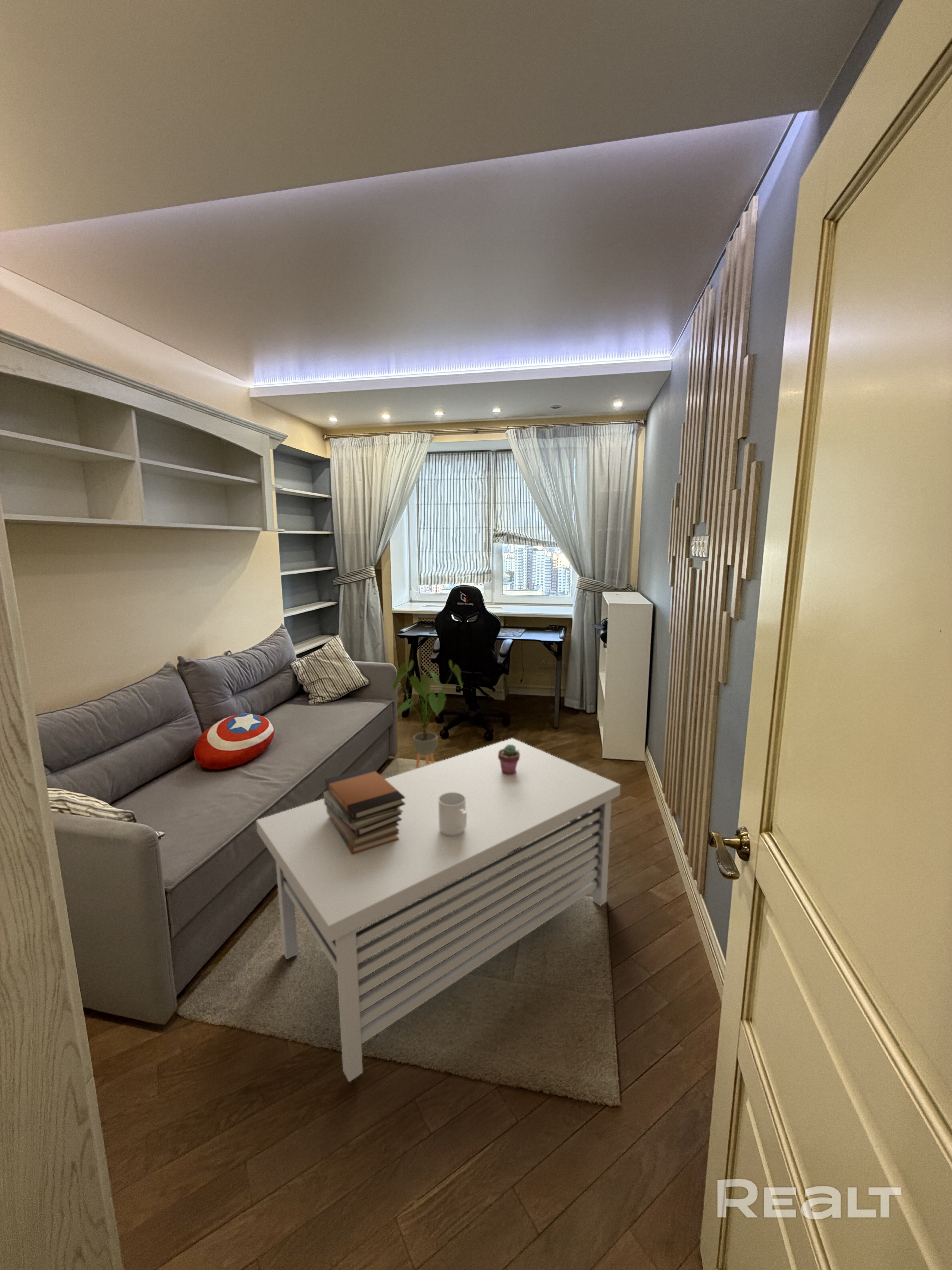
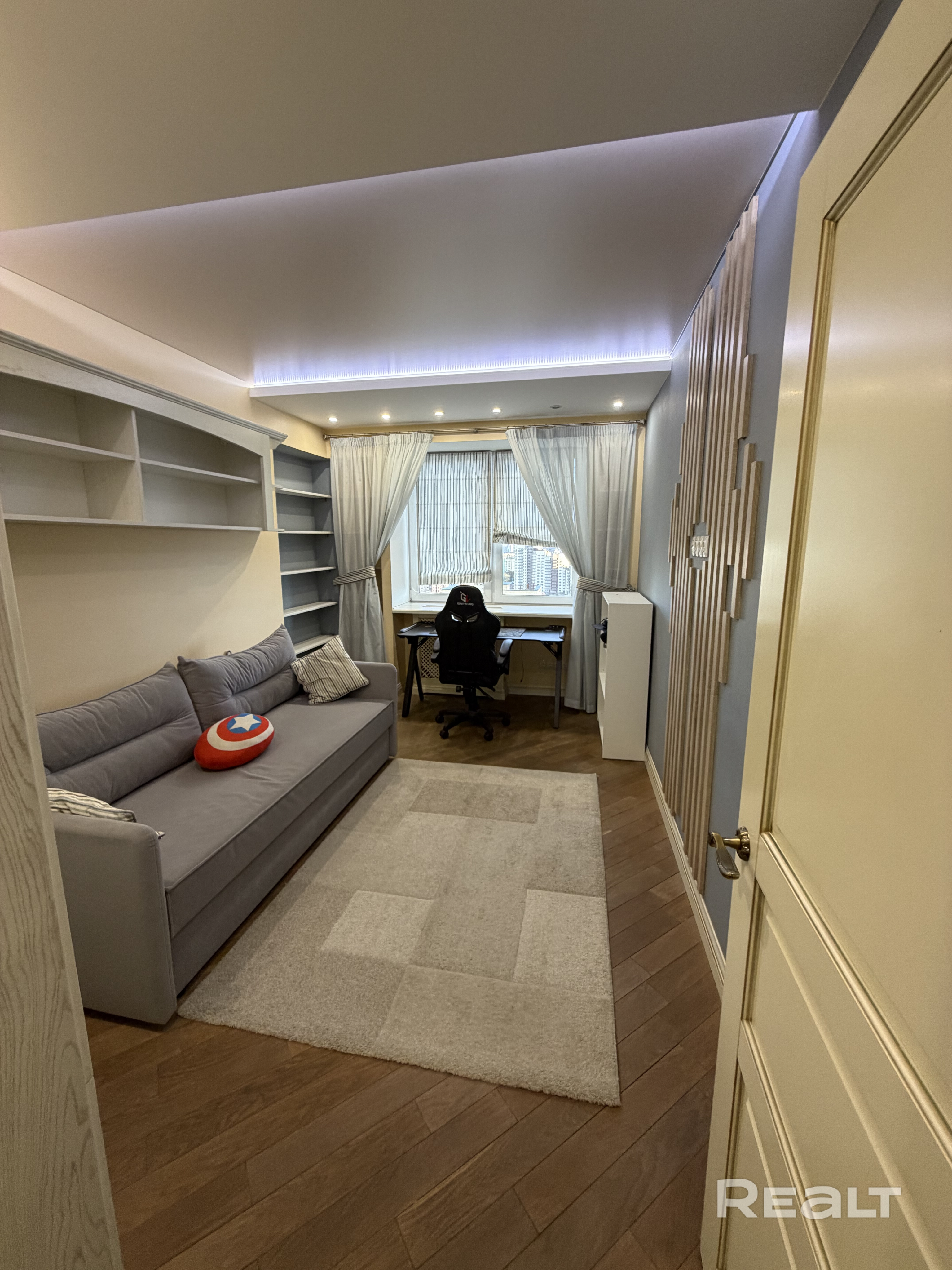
- potted succulent [498,745,520,775]
- house plant [392,660,463,769]
- mug [439,792,467,836]
- coffee table [256,738,621,1082]
- book stack [323,767,405,855]
